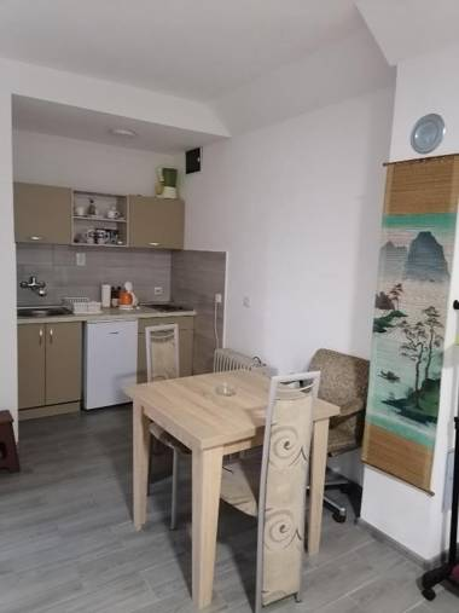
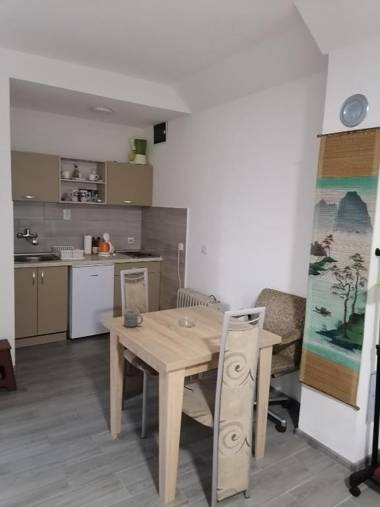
+ mug [123,309,144,328]
